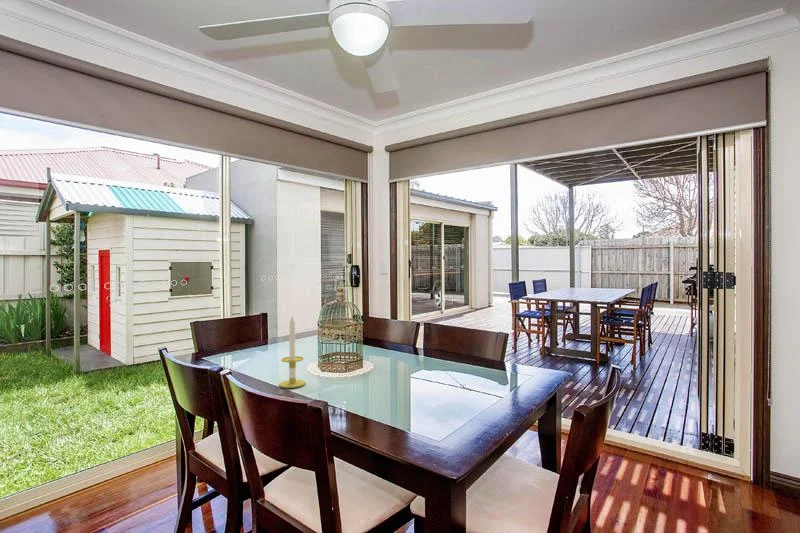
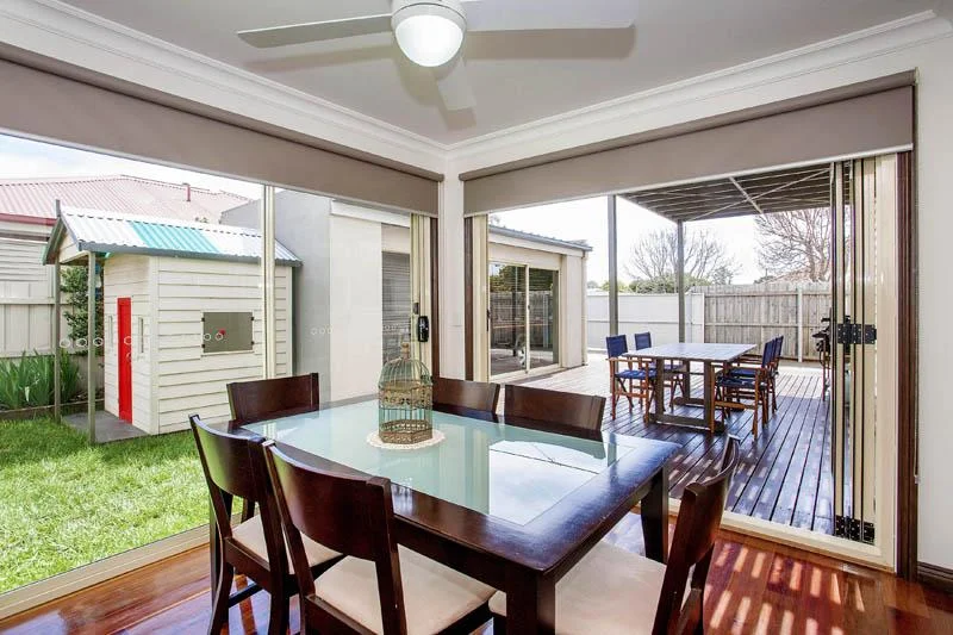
- candle [278,315,307,389]
